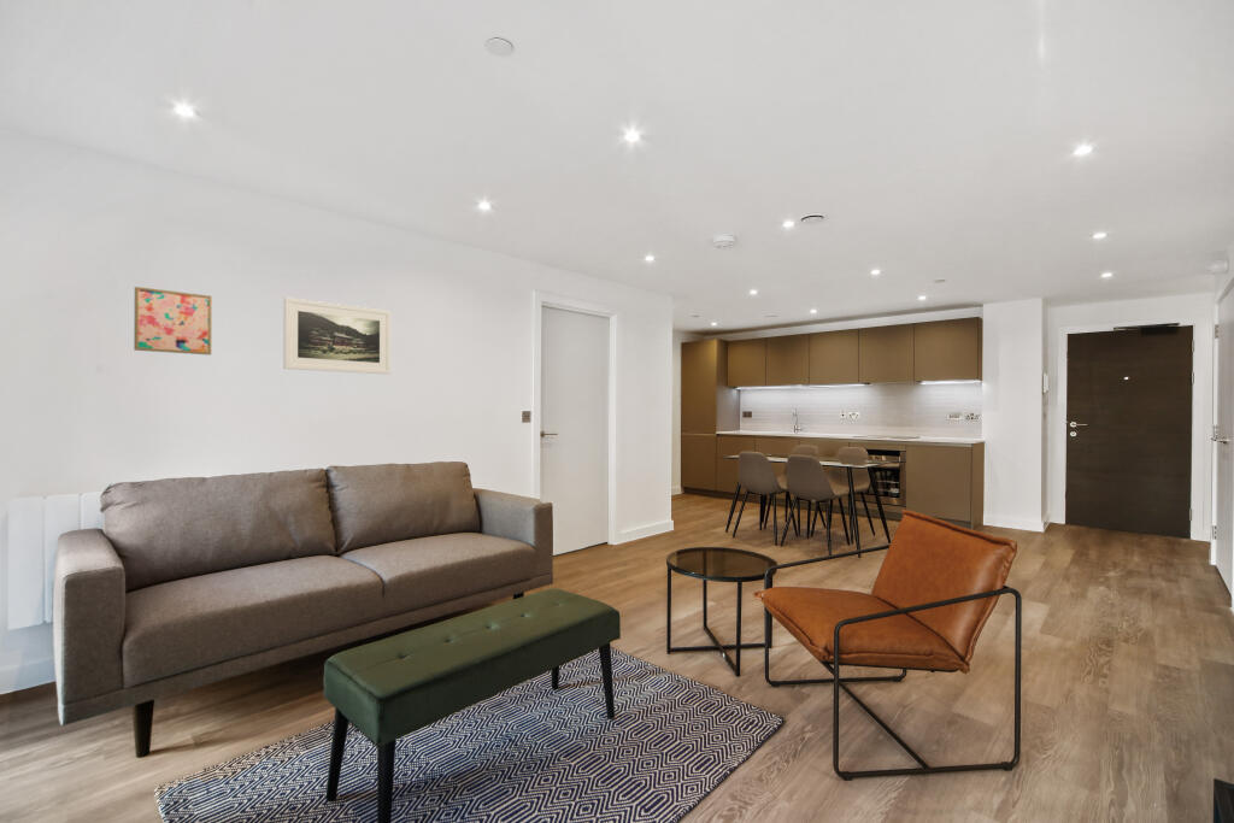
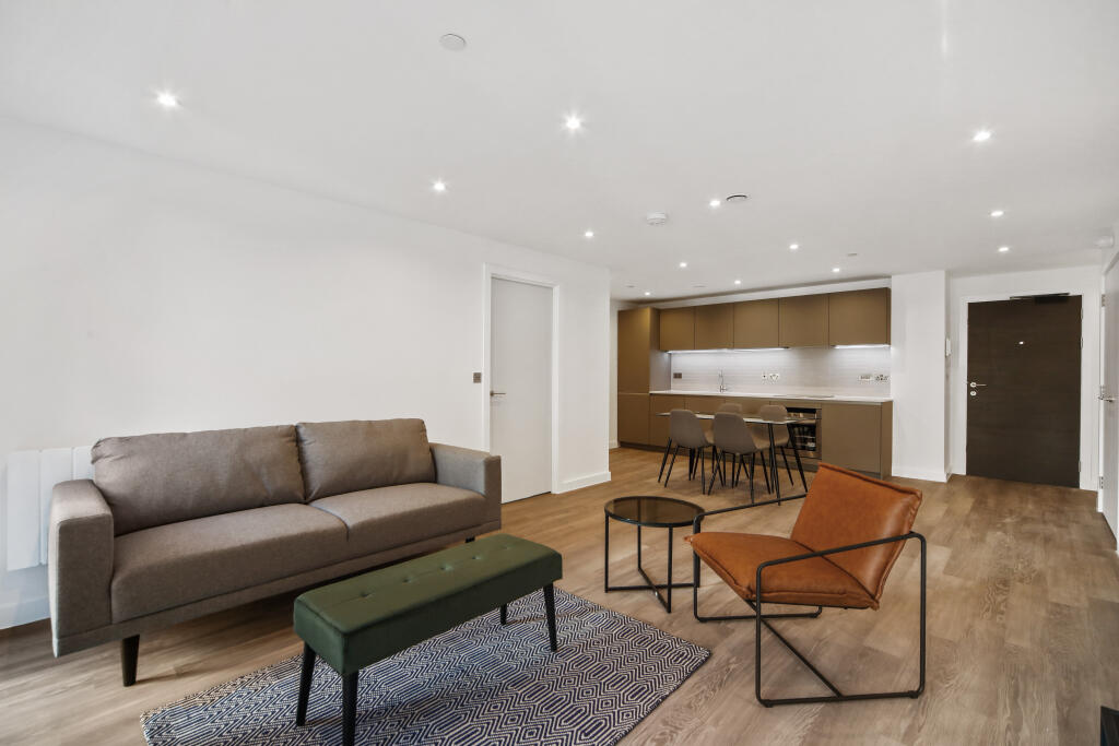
- wall art [133,286,213,357]
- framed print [282,296,392,376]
